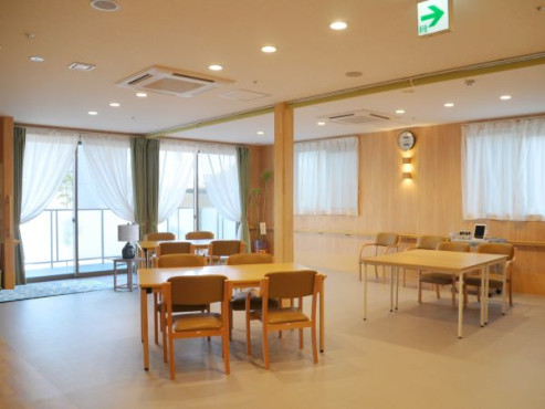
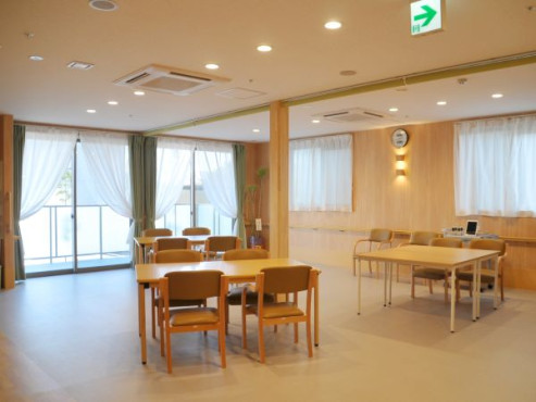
- rug [0,279,114,303]
- lamp [116,222,140,259]
- side table [112,256,147,293]
